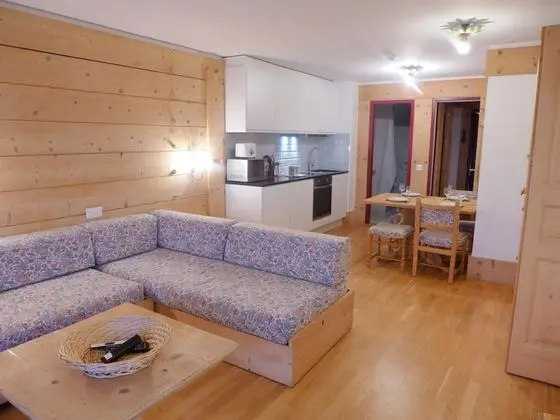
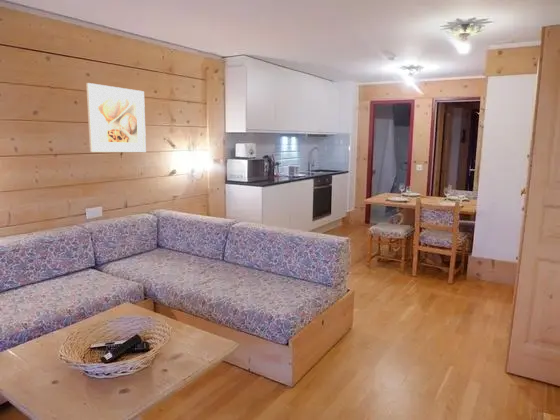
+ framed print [85,82,147,153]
